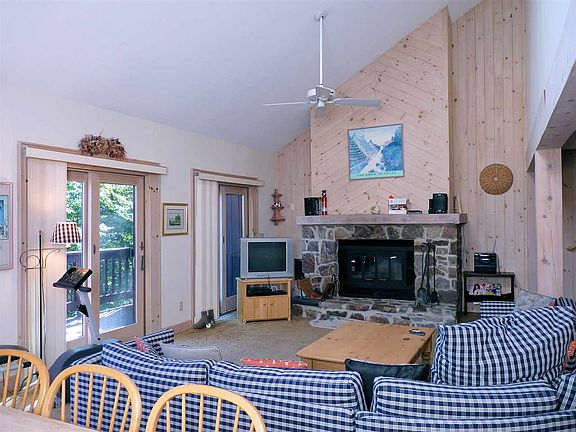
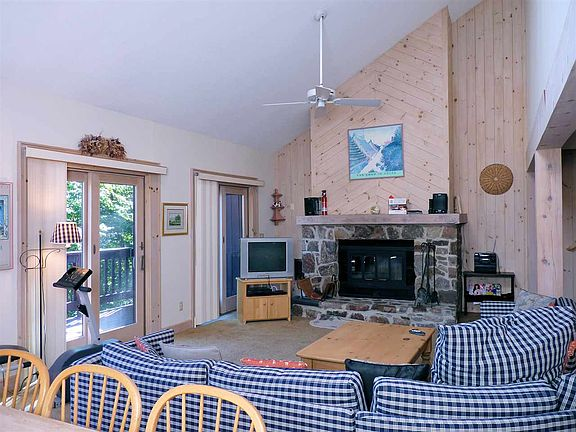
- boots [191,308,217,329]
